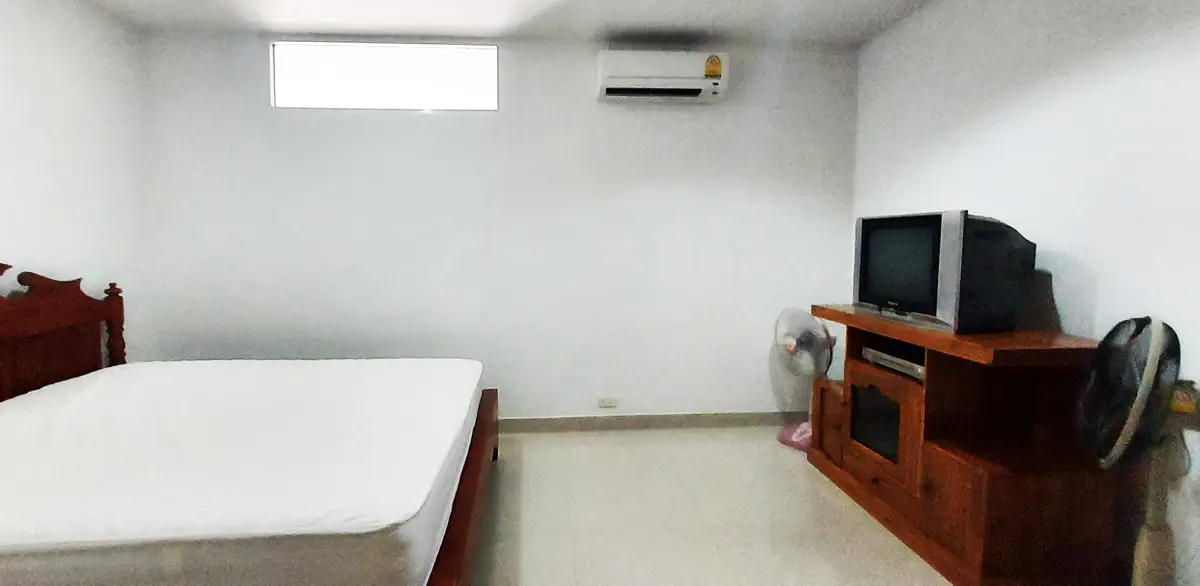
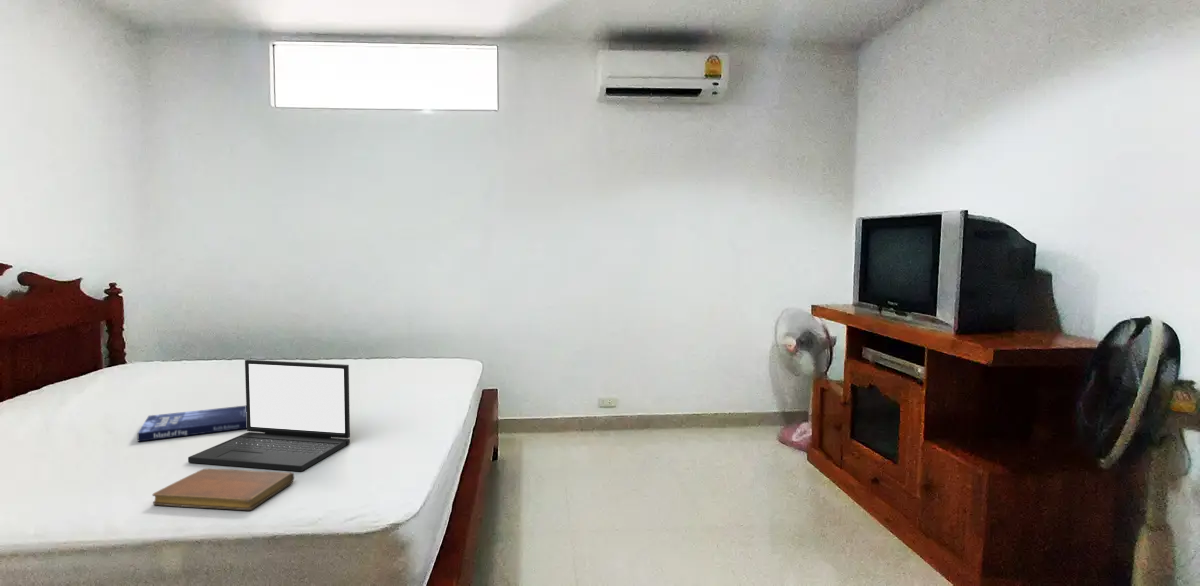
+ notebook [151,467,295,511]
+ laptop [187,359,351,472]
+ book [137,405,247,443]
